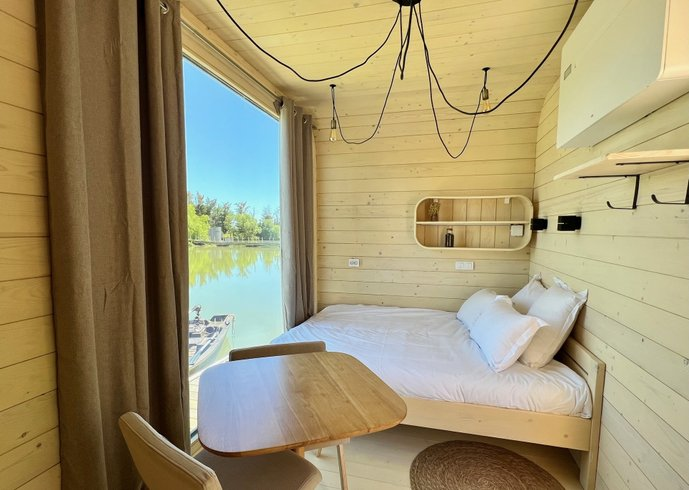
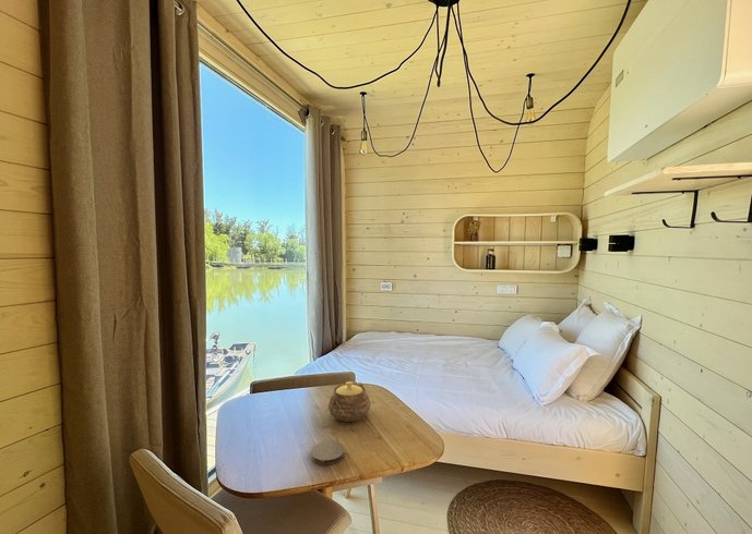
+ teapot [327,380,372,423]
+ coaster [310,440,346,466]
